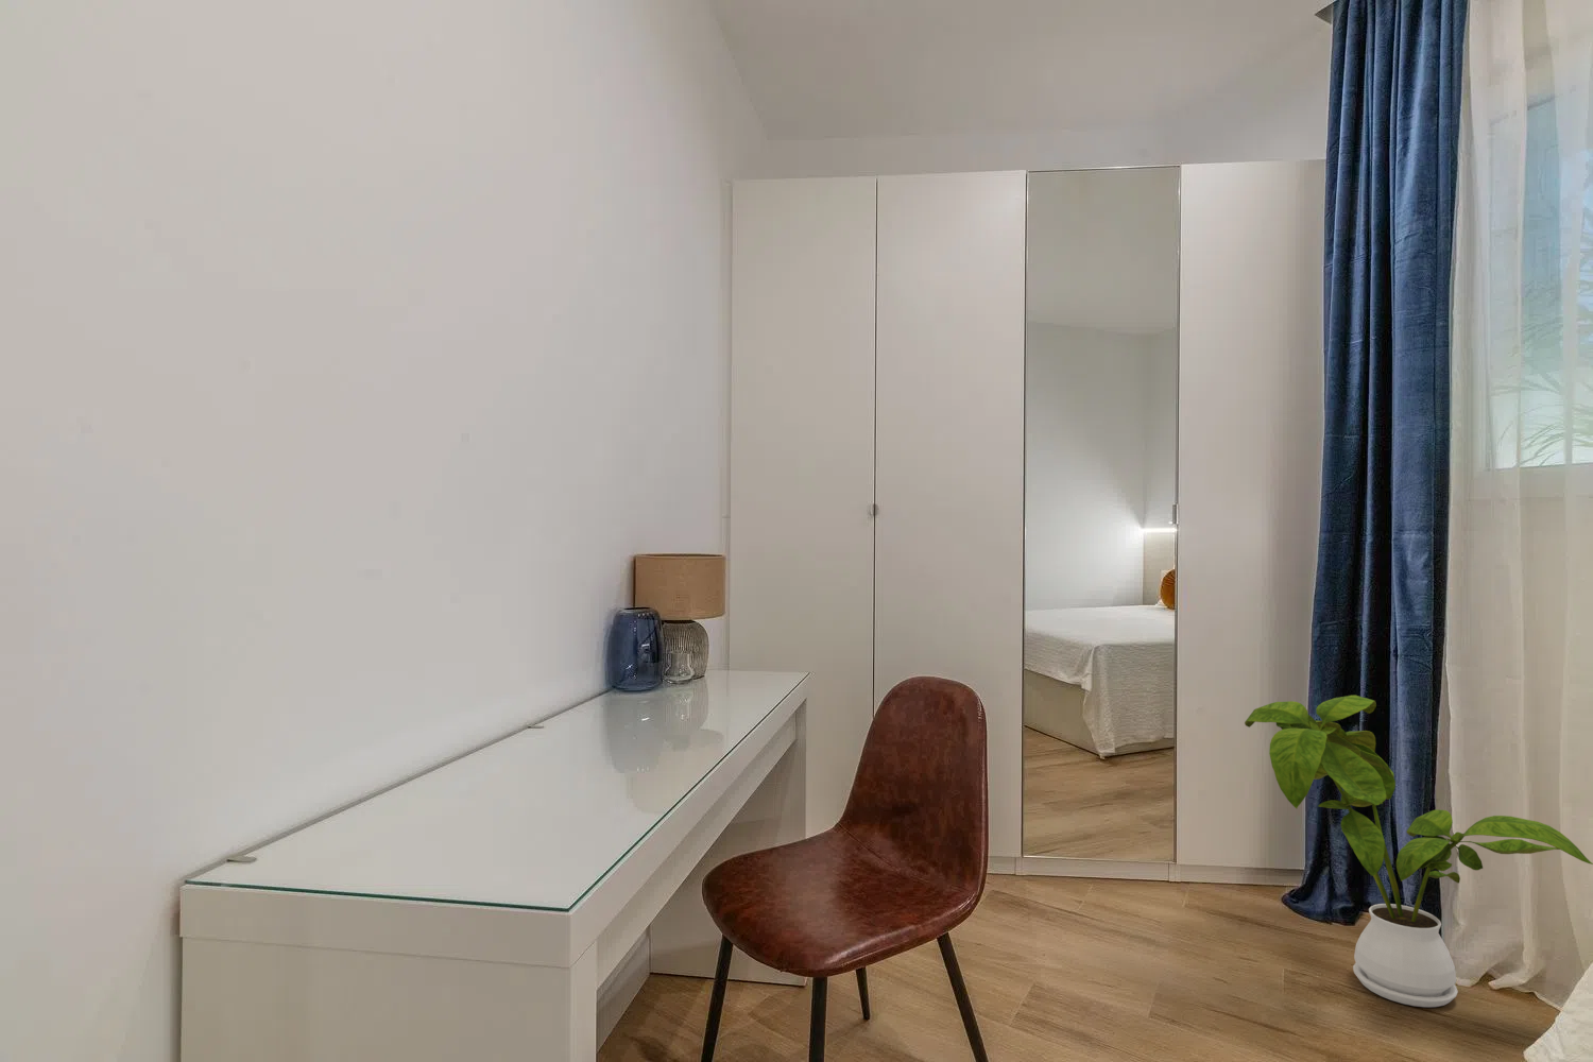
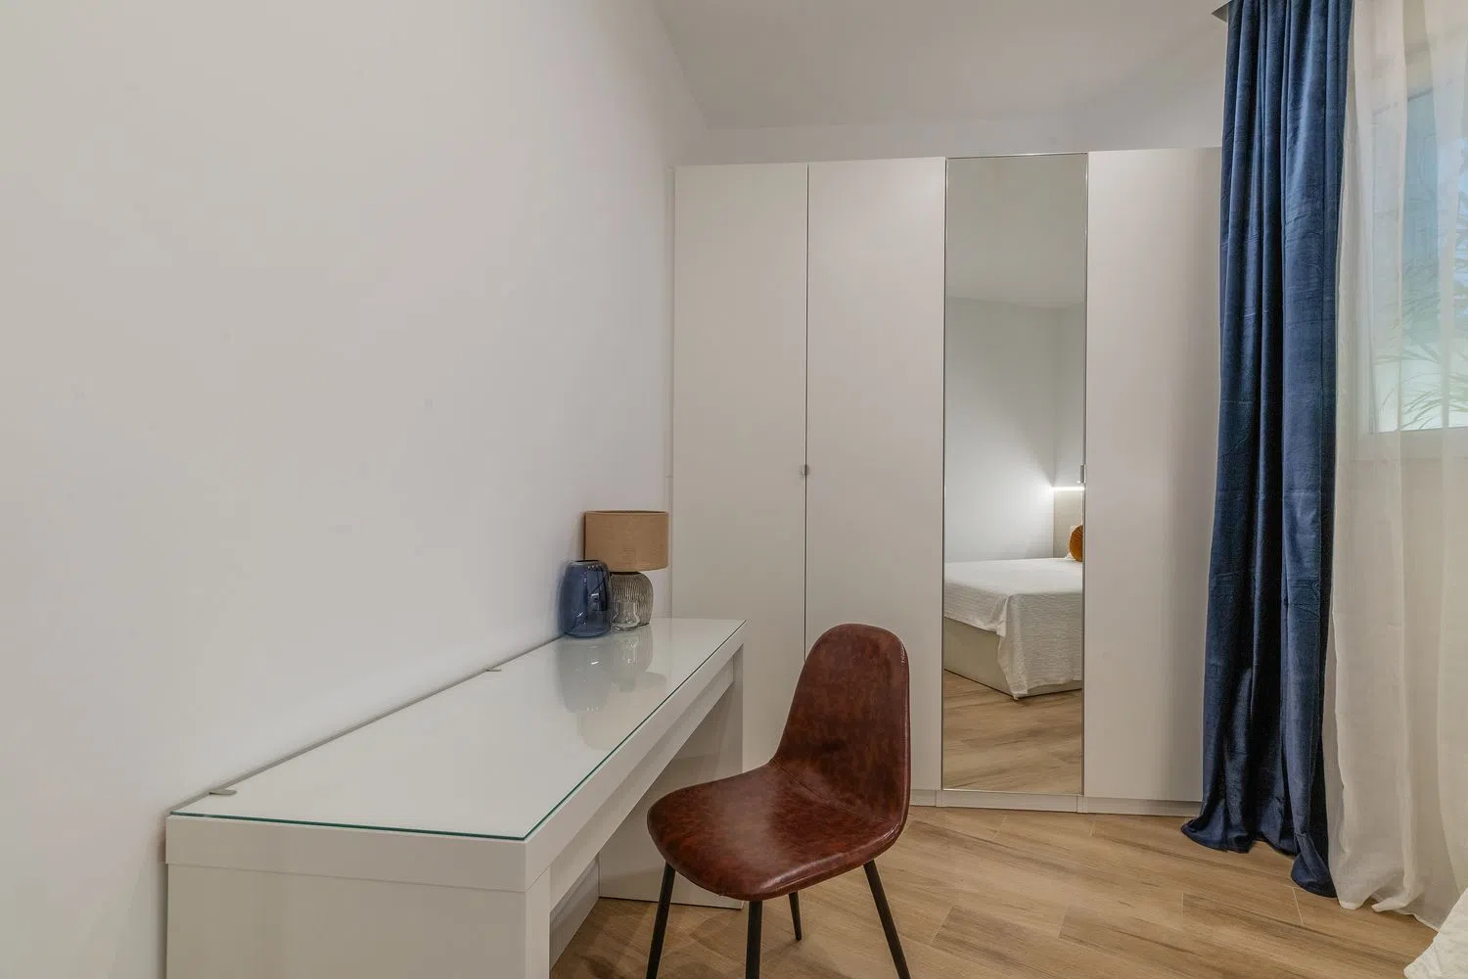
- house plant [1243,695,1593,1007]
